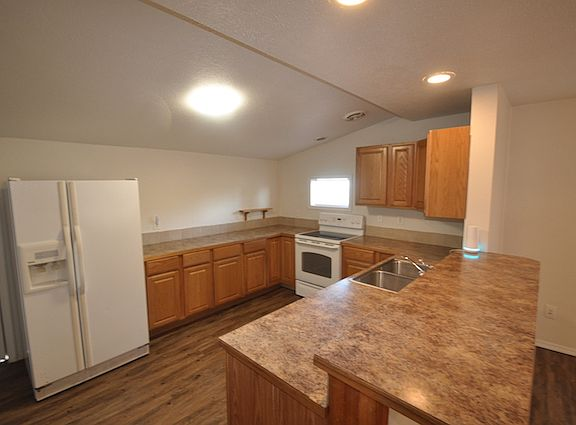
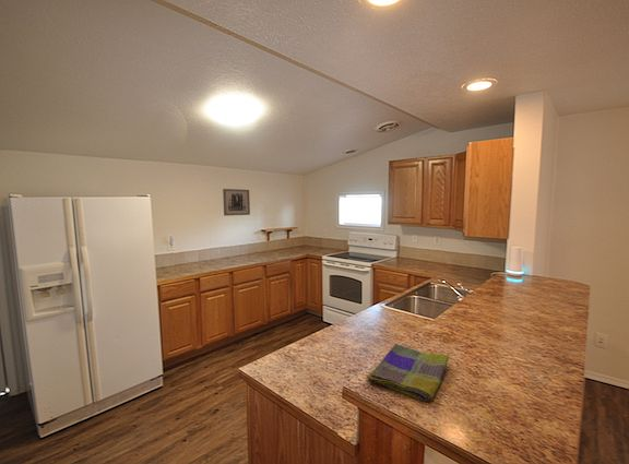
+ wall art [222,188,251,216]
+ dish towel [366,343,450,403]
